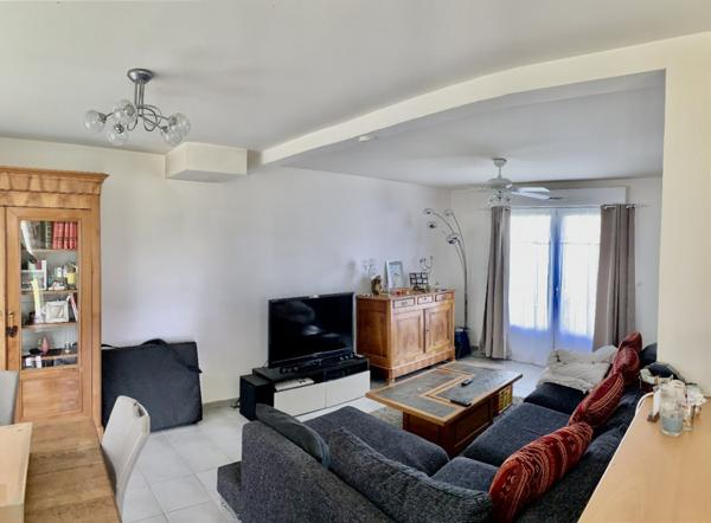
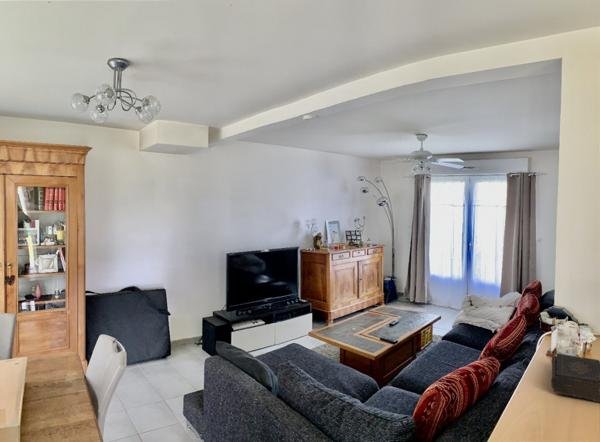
+ book [550,352,600,403]
